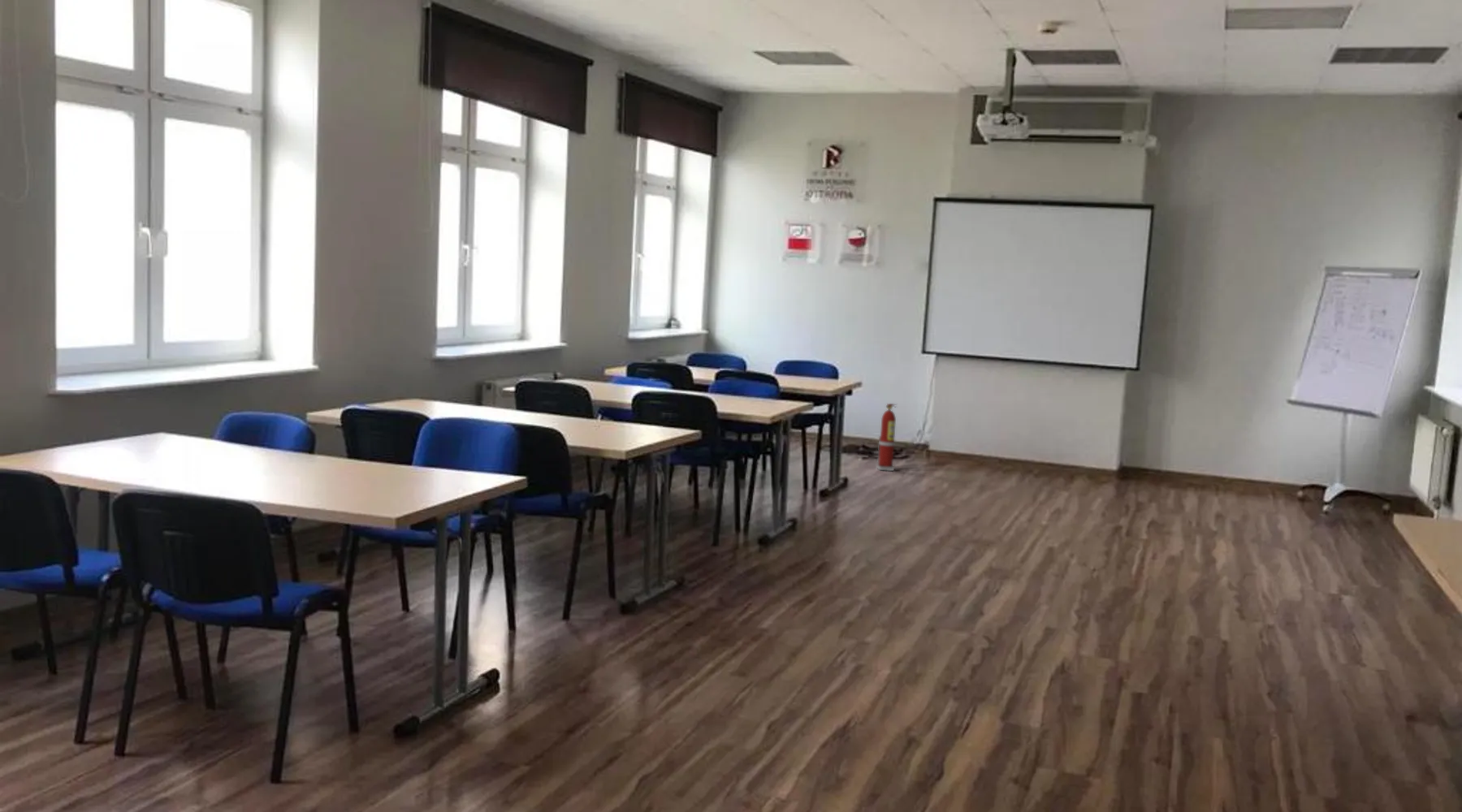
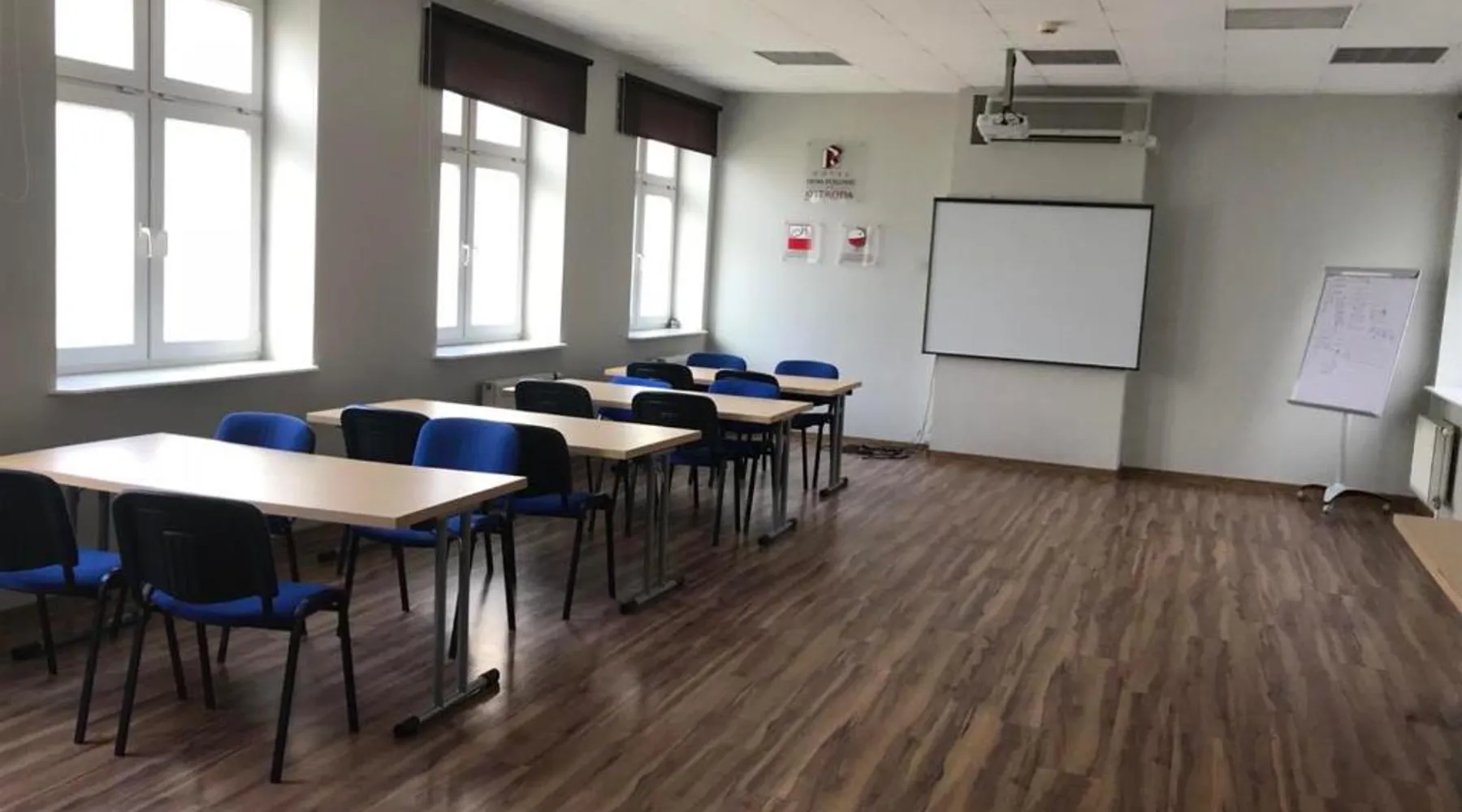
- fire extinguisher [876,403,898,472]
